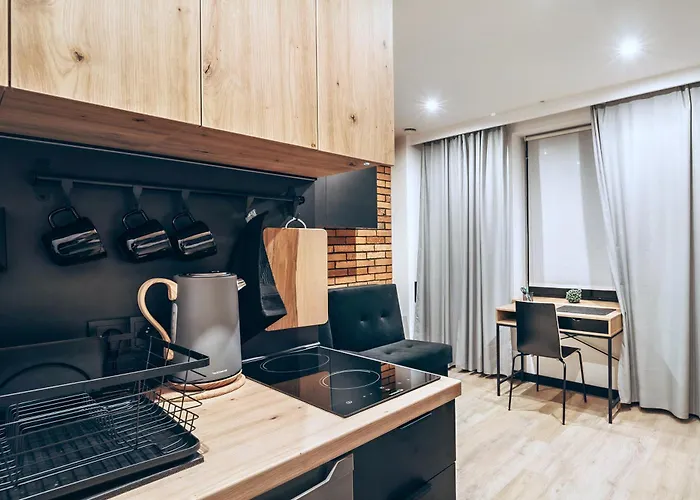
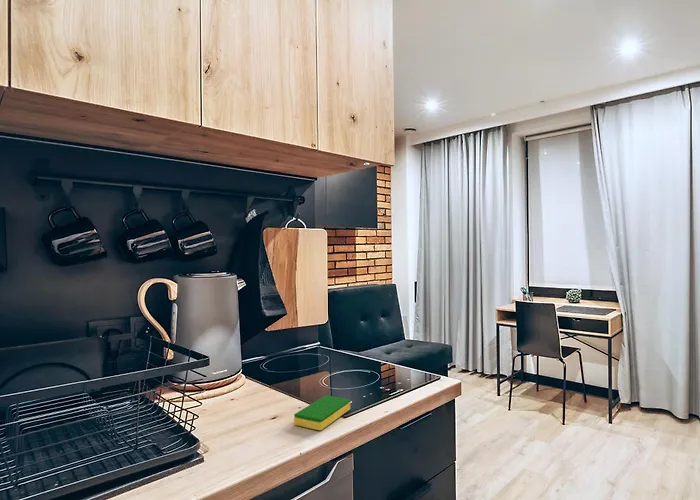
+ dish sponge [293,394,351,431]
